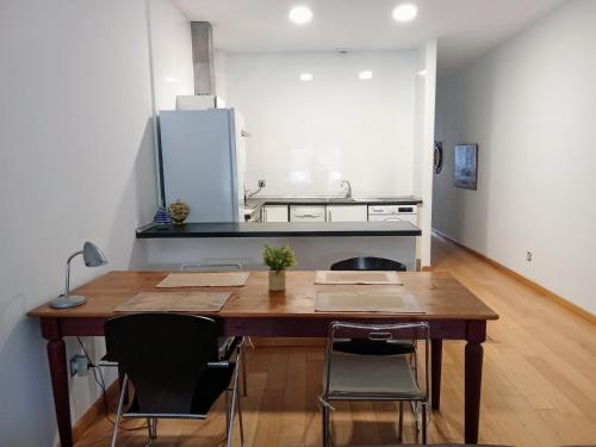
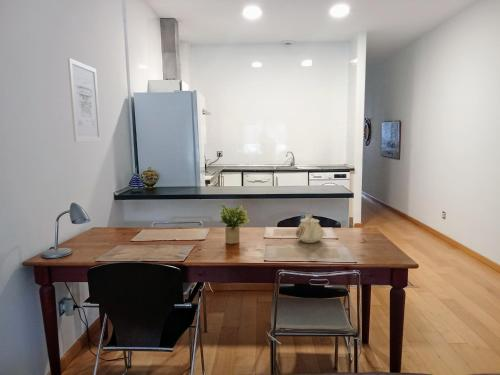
+ teapot [295,213,324,244]
+ wall art [67,57,102,142]
